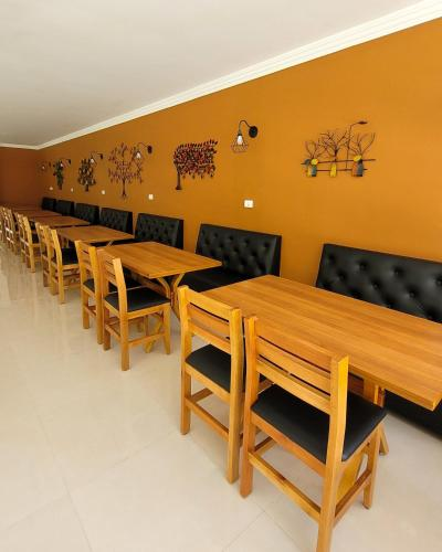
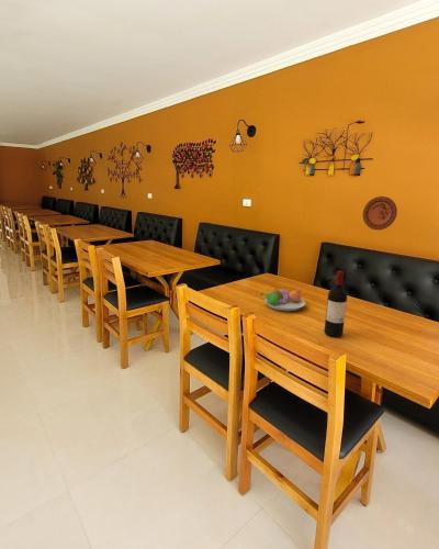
+ decorative plate [362,195,398,231]
+ fruit bowl [259,285,306,312]
+ wine bottle [324,270,348,338]
